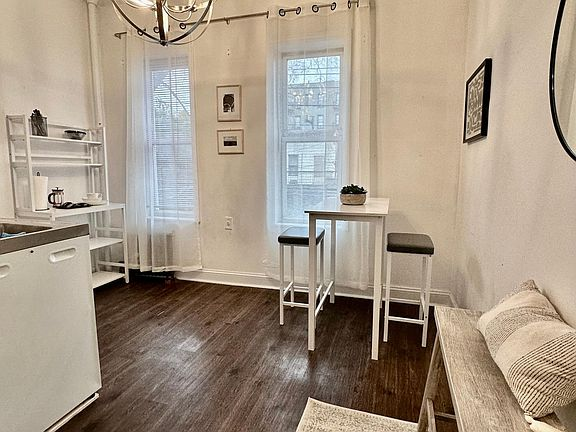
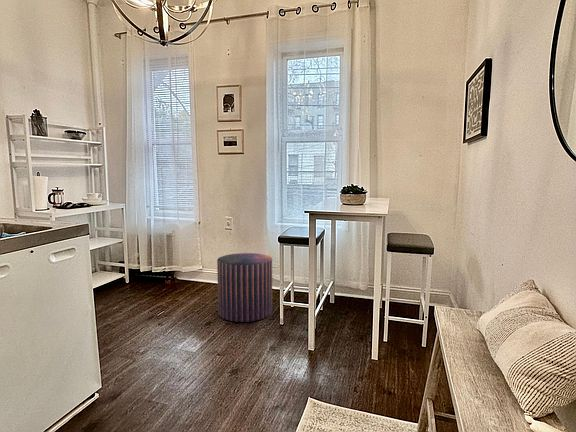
+ pouf [216,252,273,323]
